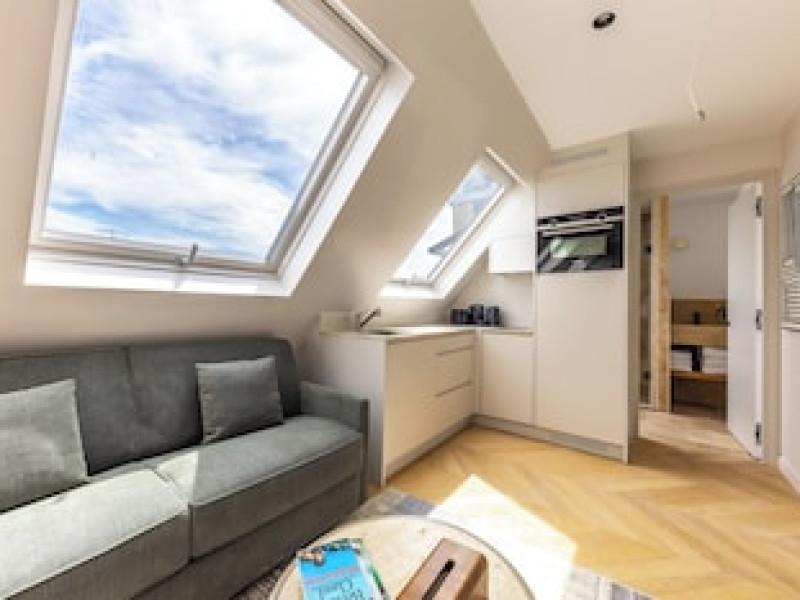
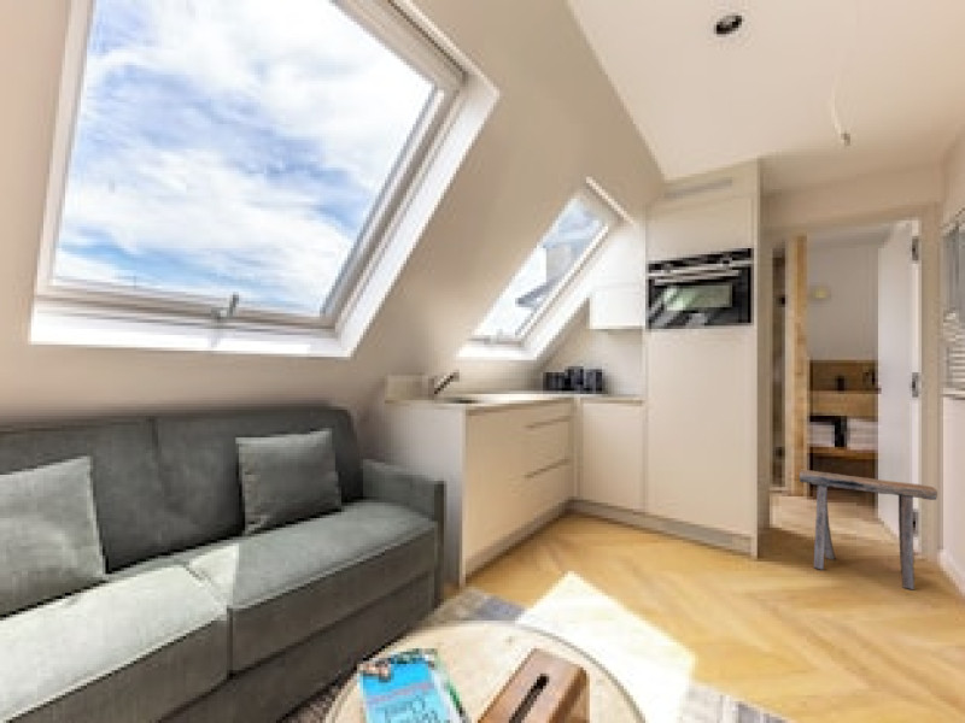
+ stool [799,469,938,590]
